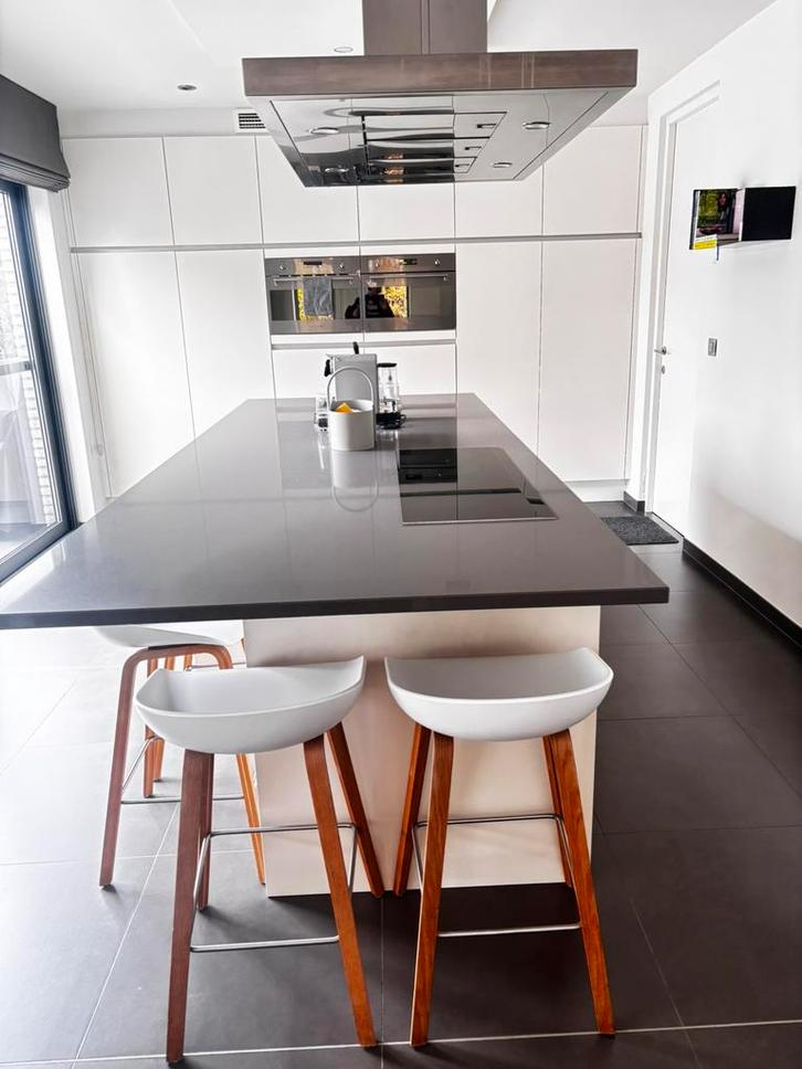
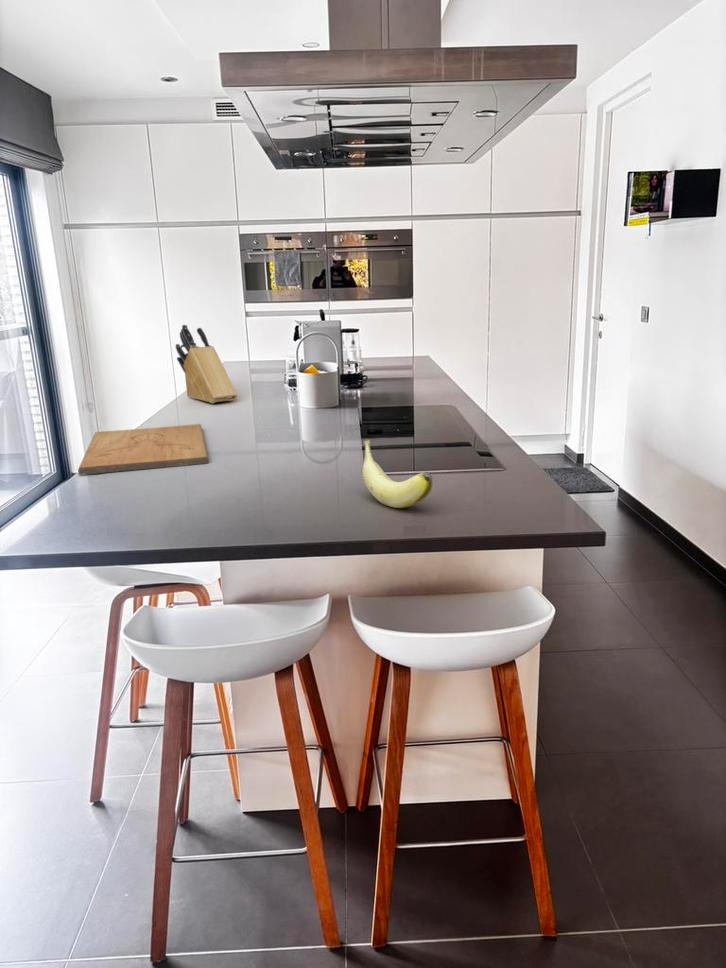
+ banana [361,439,434,509]
+ knife block [175,324,238,404]
+ cutting board [77,423,209,476]
